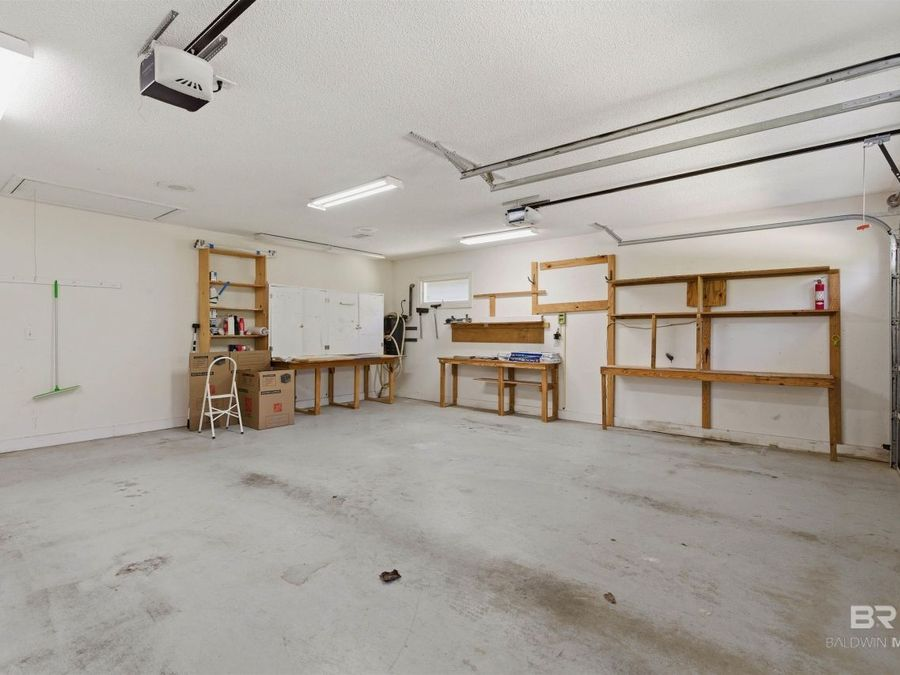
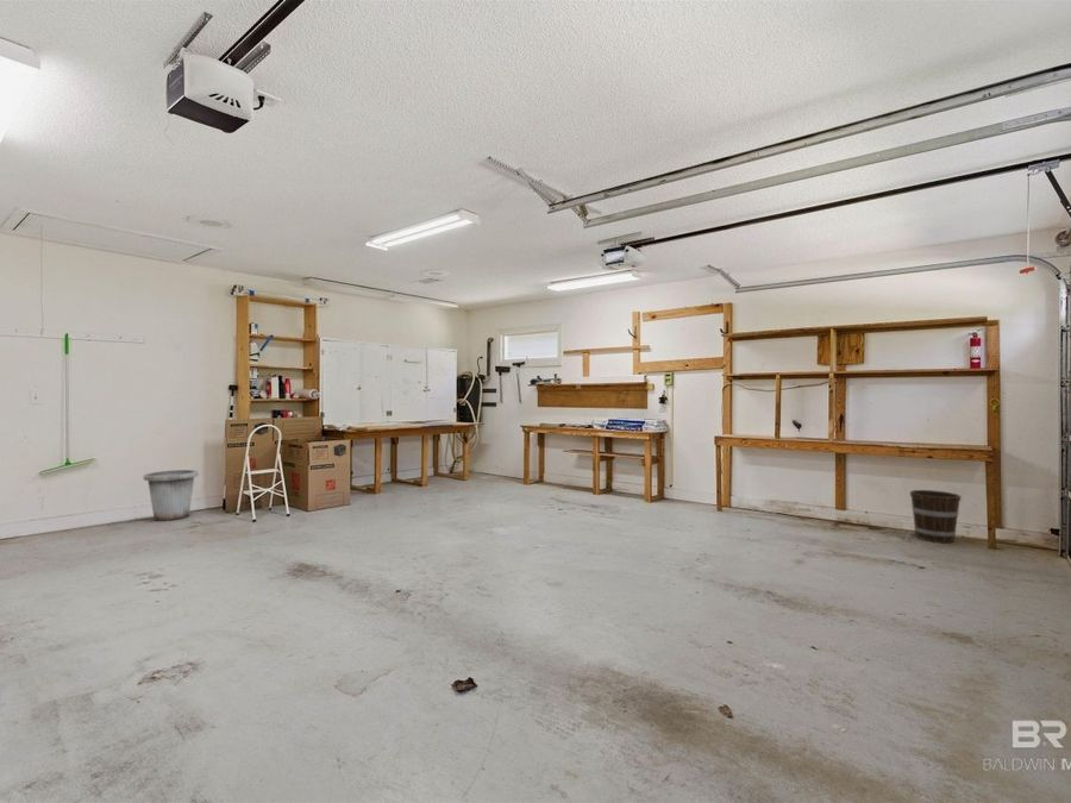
+ bucket [909,489,962,544]
+ trash can [143,469,200,522]
